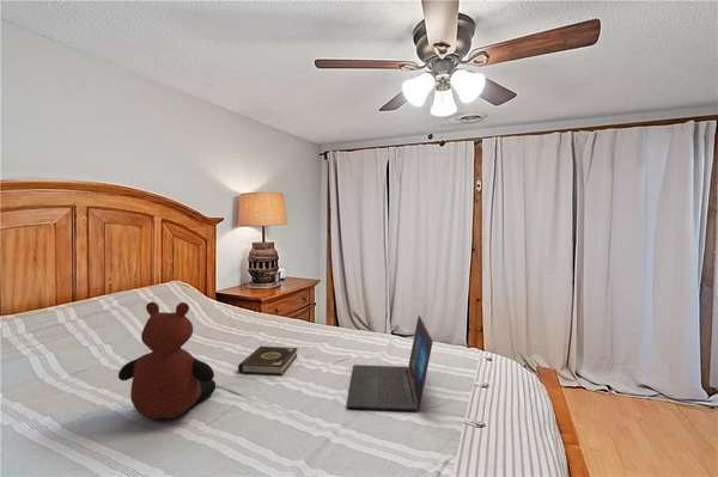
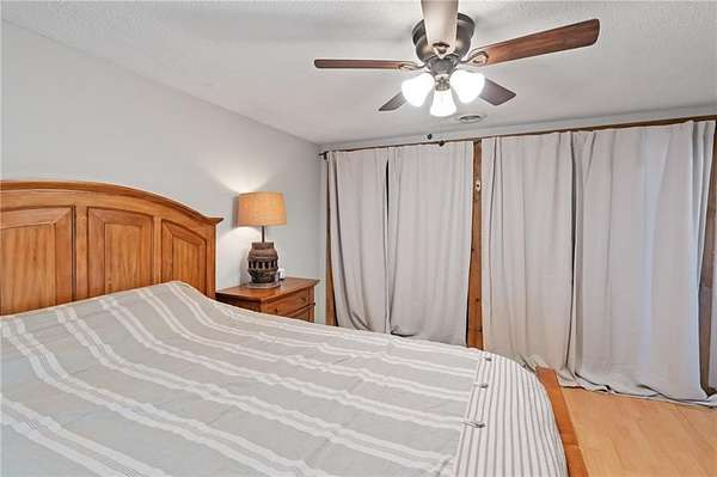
- book [237,345,298,377]
- laptop [346,314,434,412]
- teddy bear [117,301,217,420]
